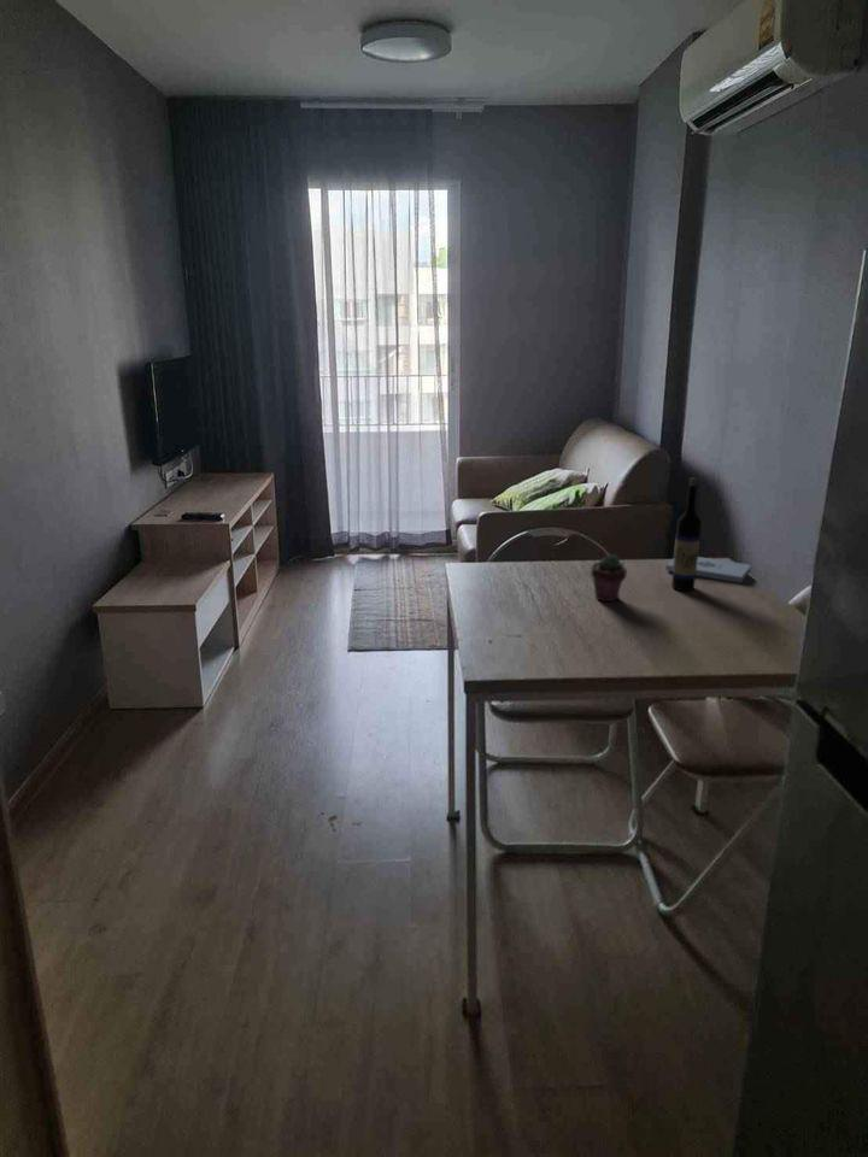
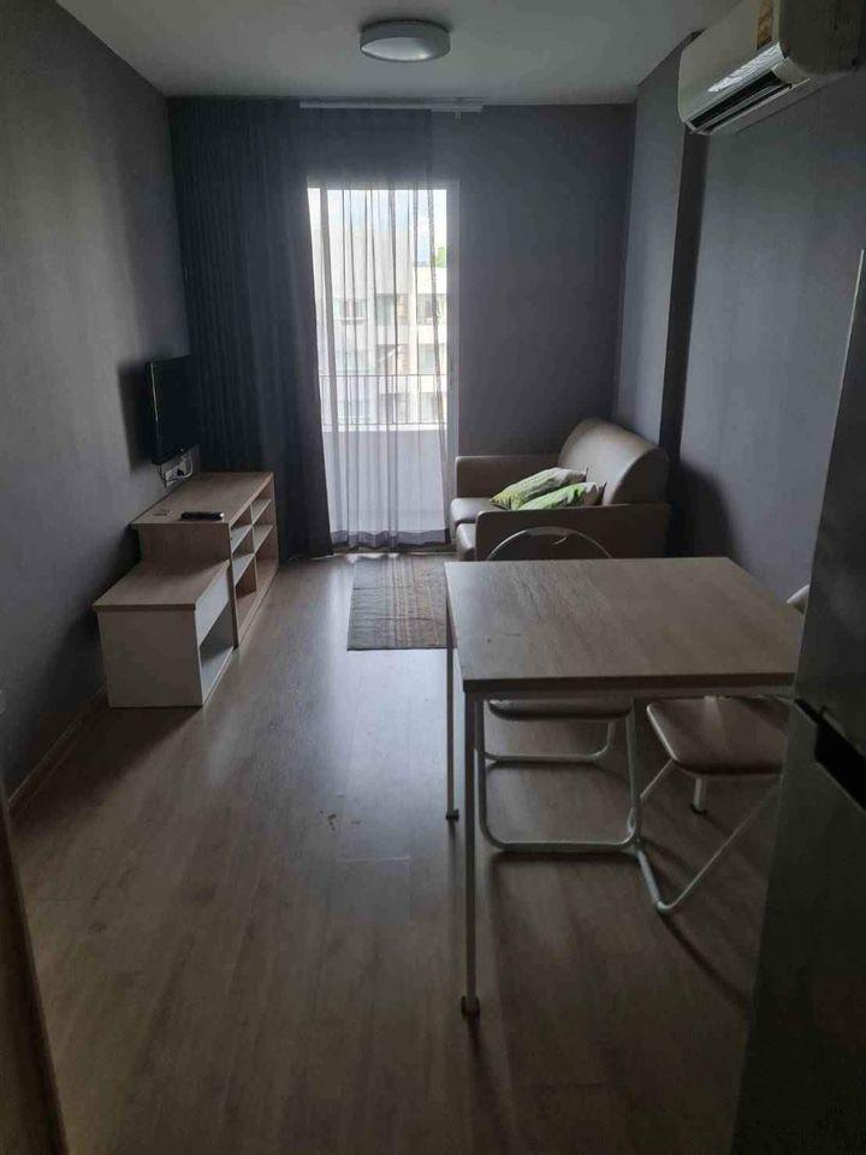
- notepad [664,556,752,585]
- wine bottle [670,477,703,592]
- potted succulent [590,553,628,603]
